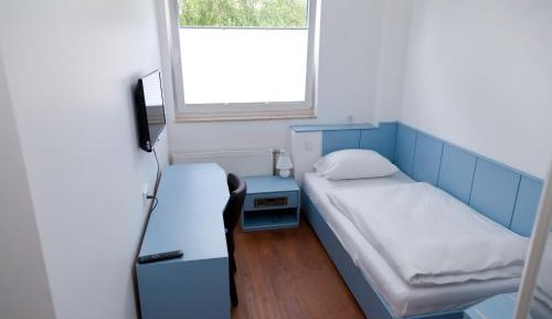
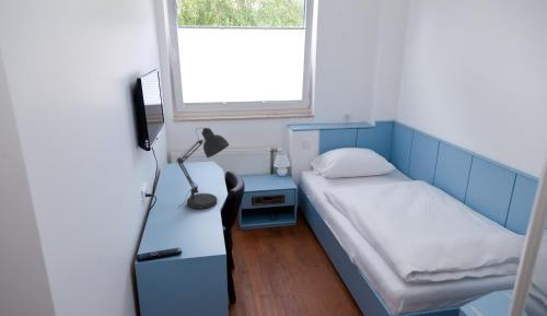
+ desk lamp [175,127,231,210]
